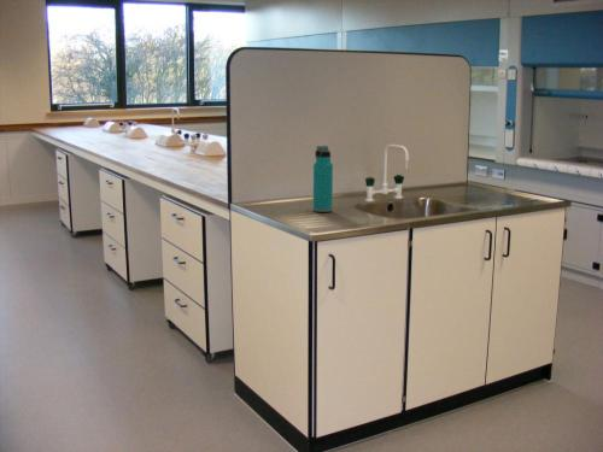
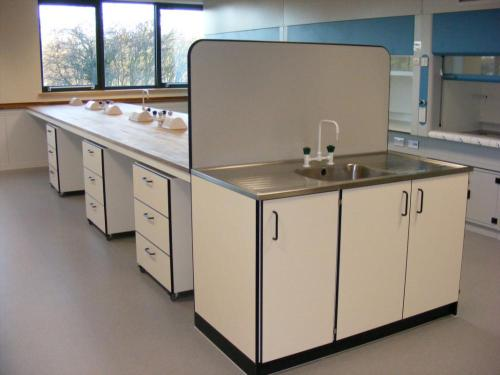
- water bottle [312,145,334,213]
